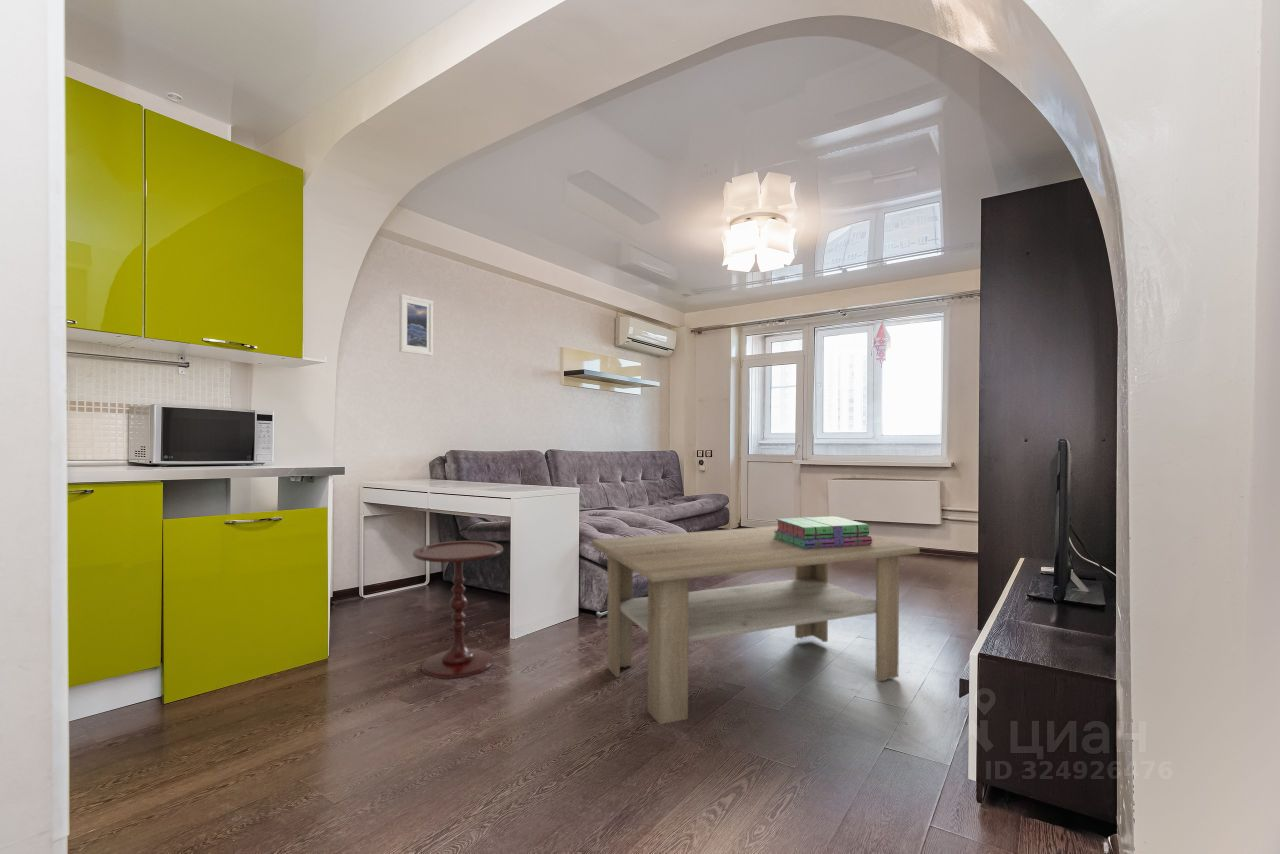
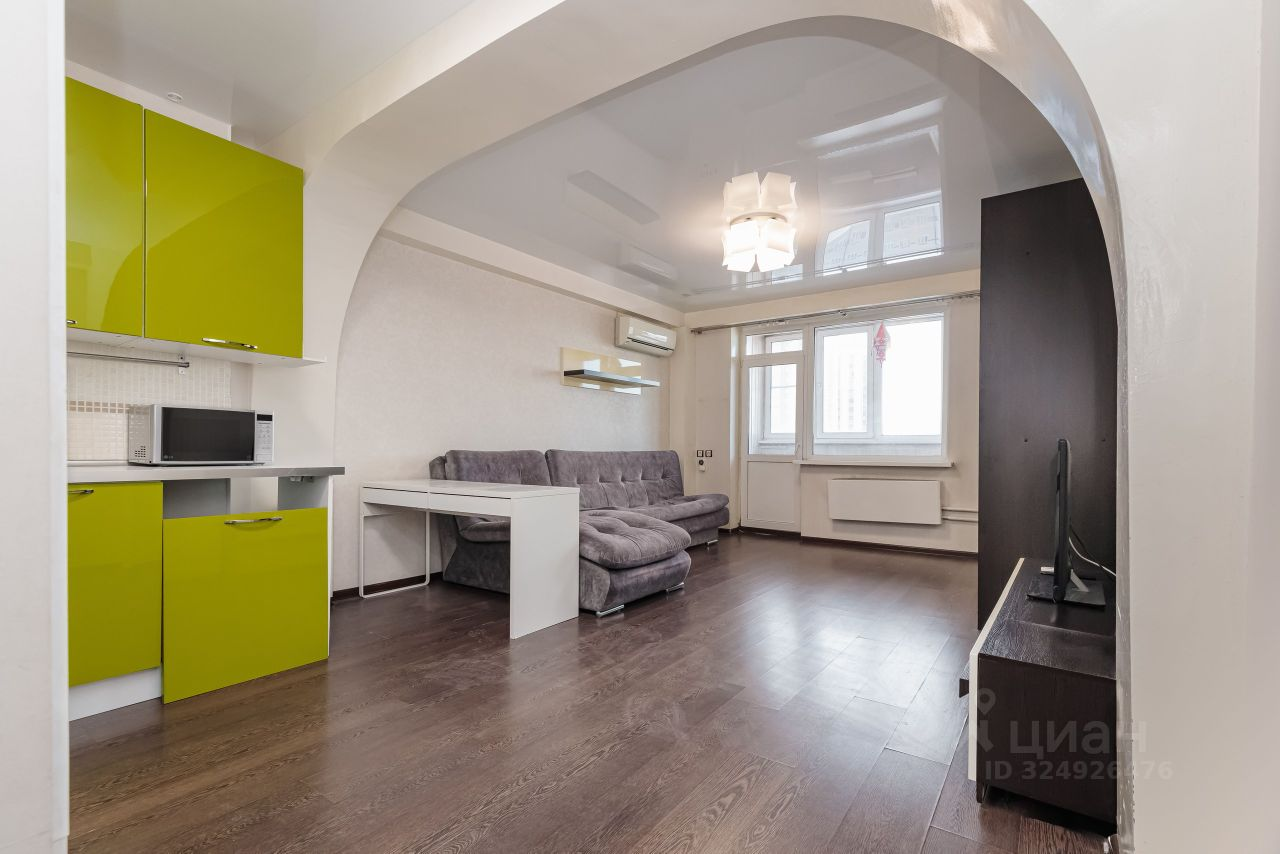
- stack of books [773,515,872,549]
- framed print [398,293,434,357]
- coffee table [591,525,921,725]
- side table [412,540,504,680]
